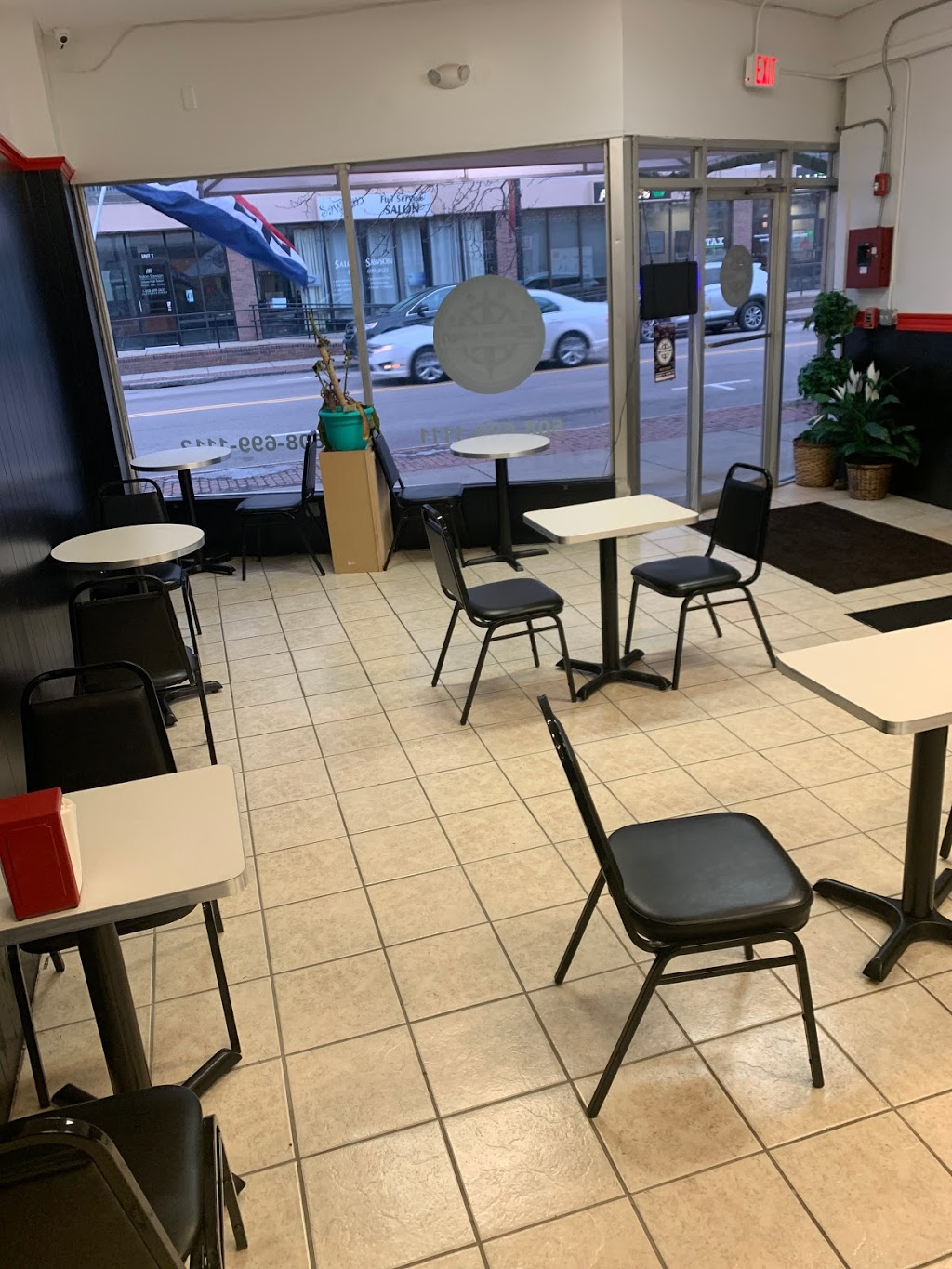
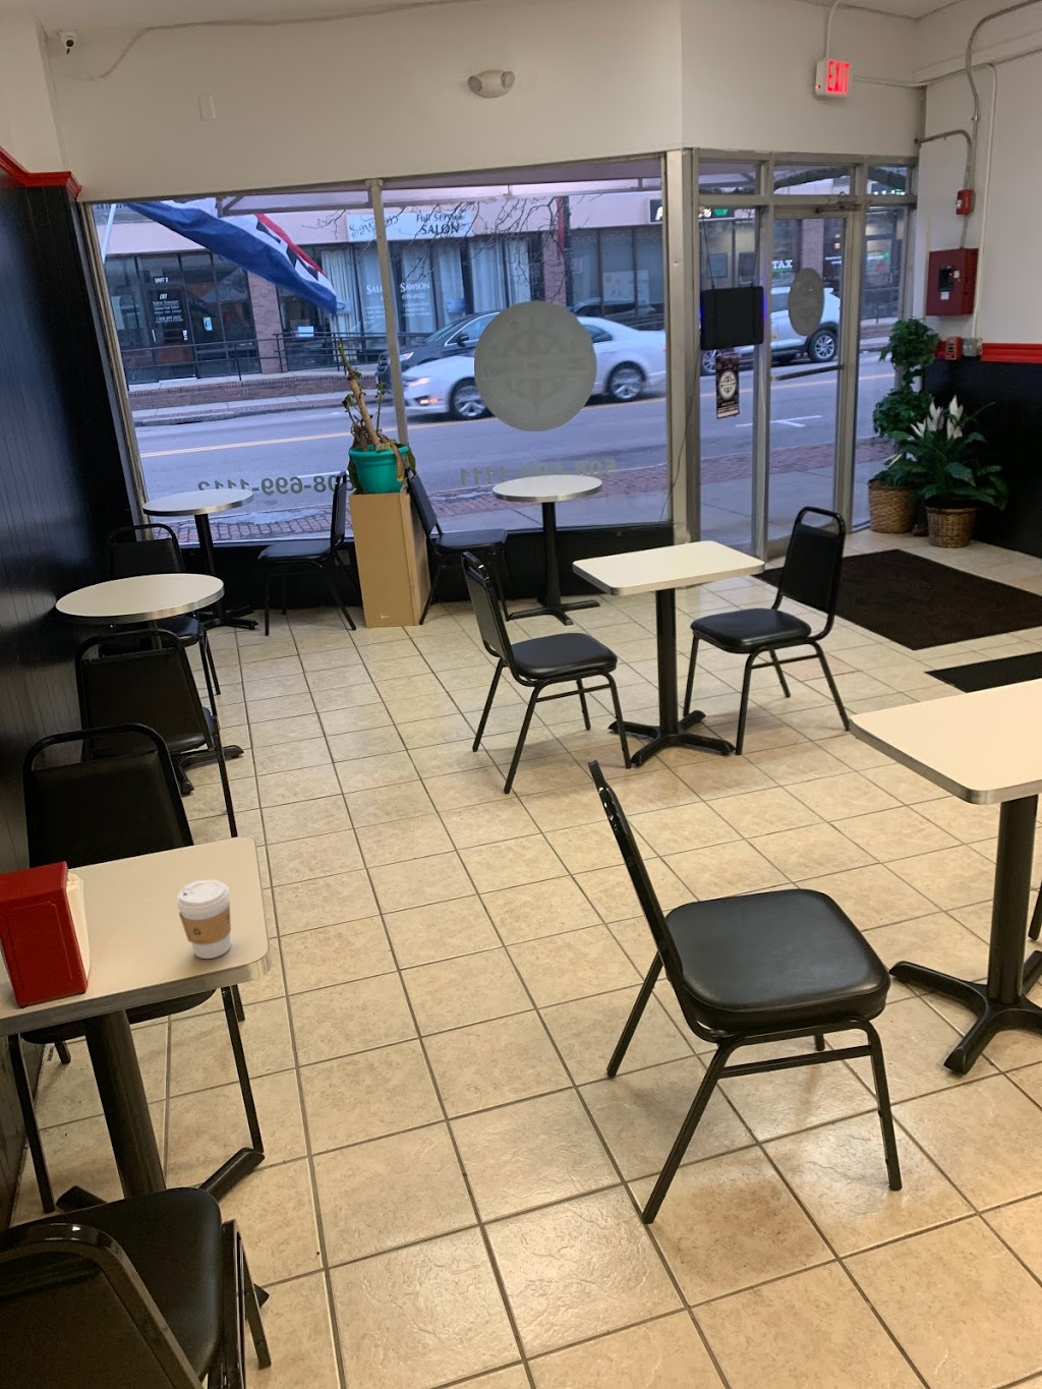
+ coffee cup [176,879,232,960]
